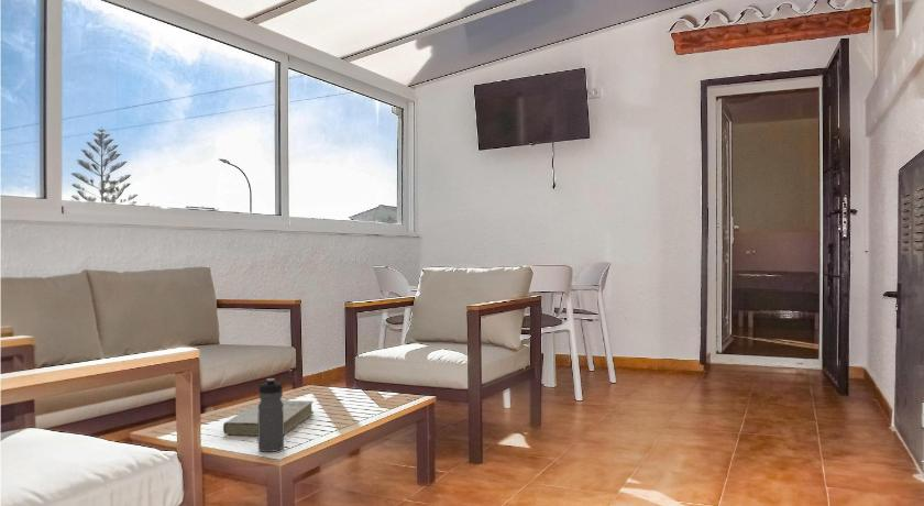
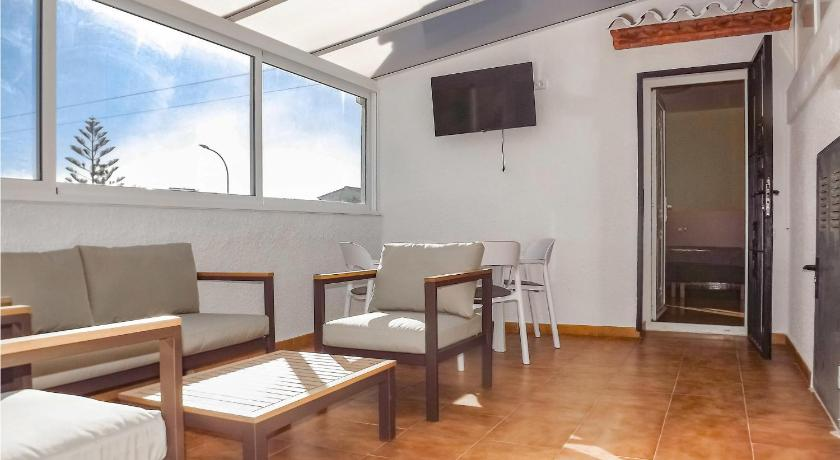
- book [222,399,315,437]
- water bottle [257,377,285,453]
